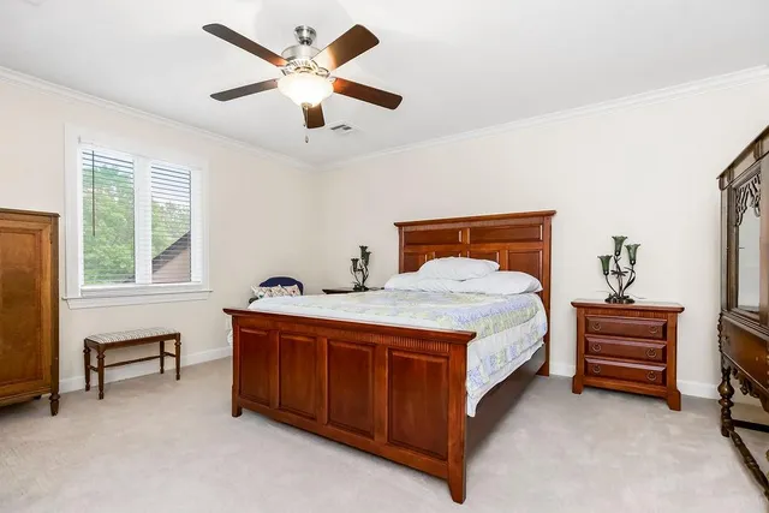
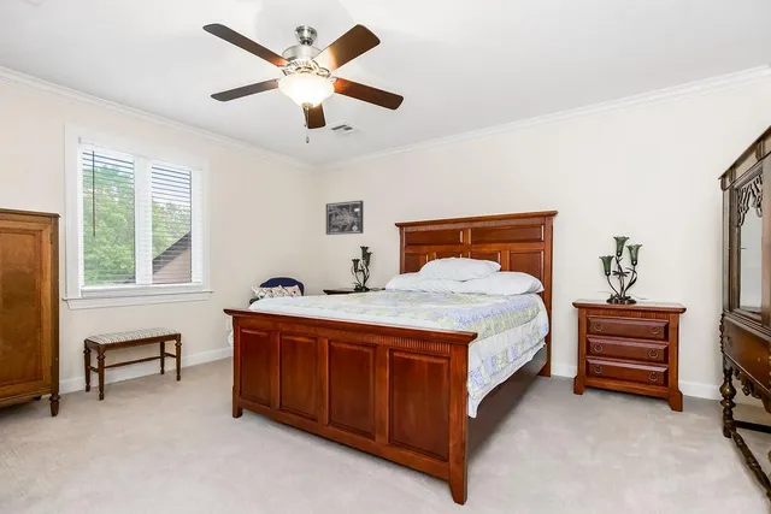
+ wall art [325,200,364,236]
